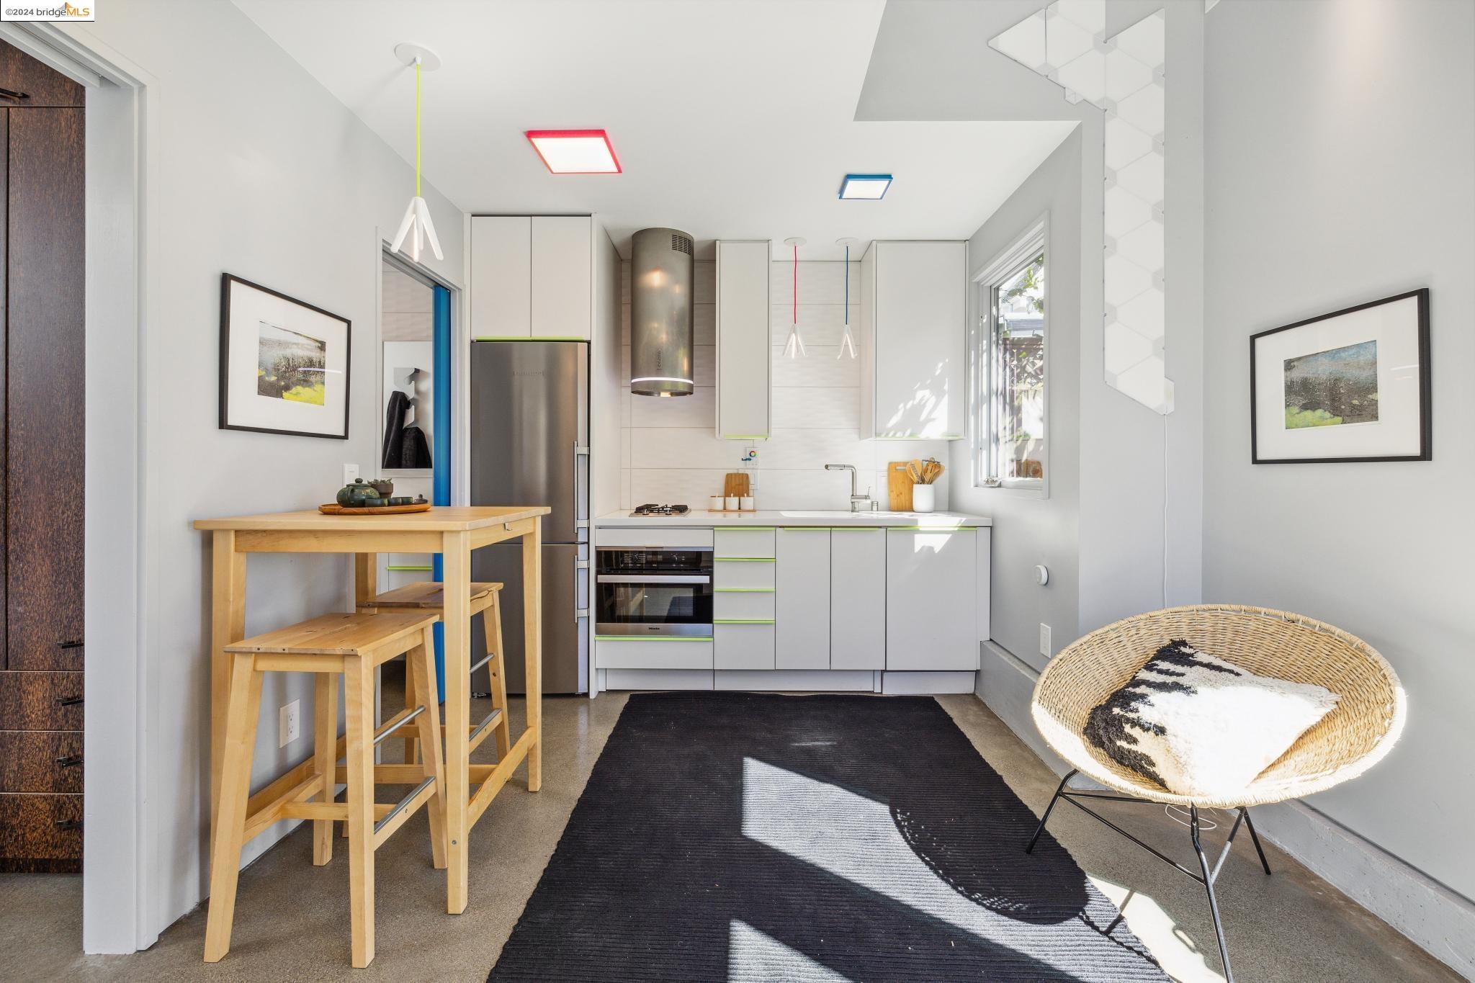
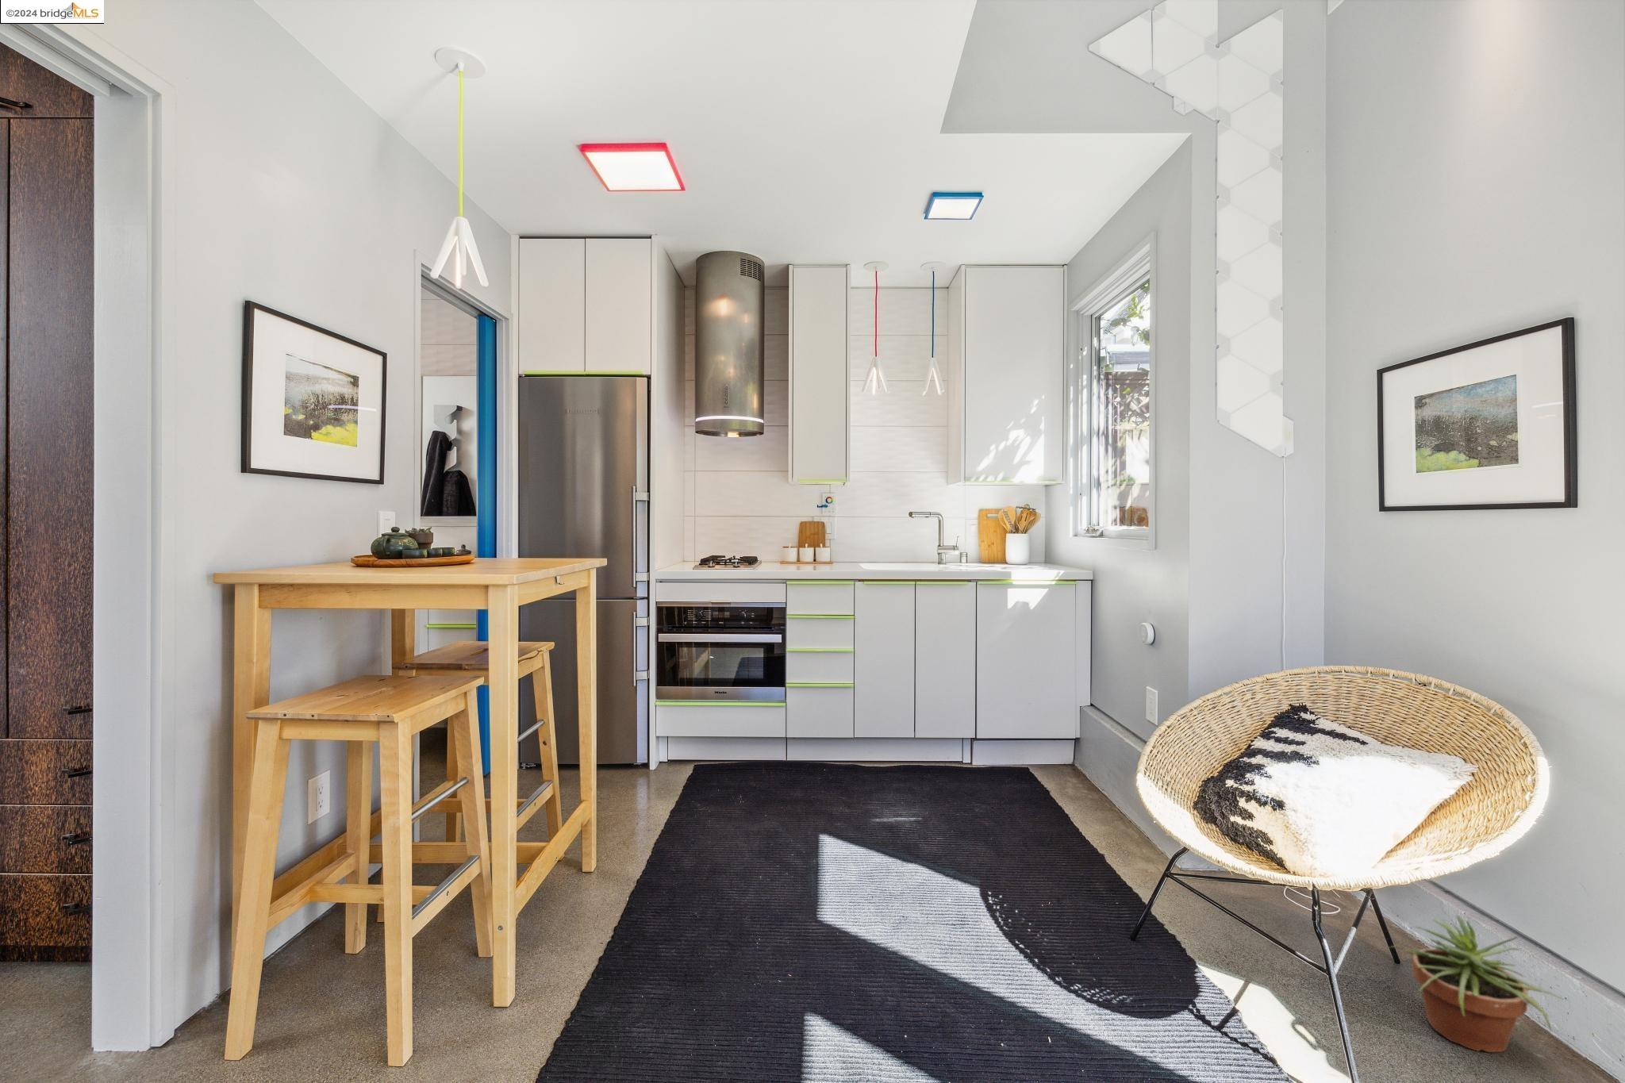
+ potted plant [1387,915,1569,1053]
